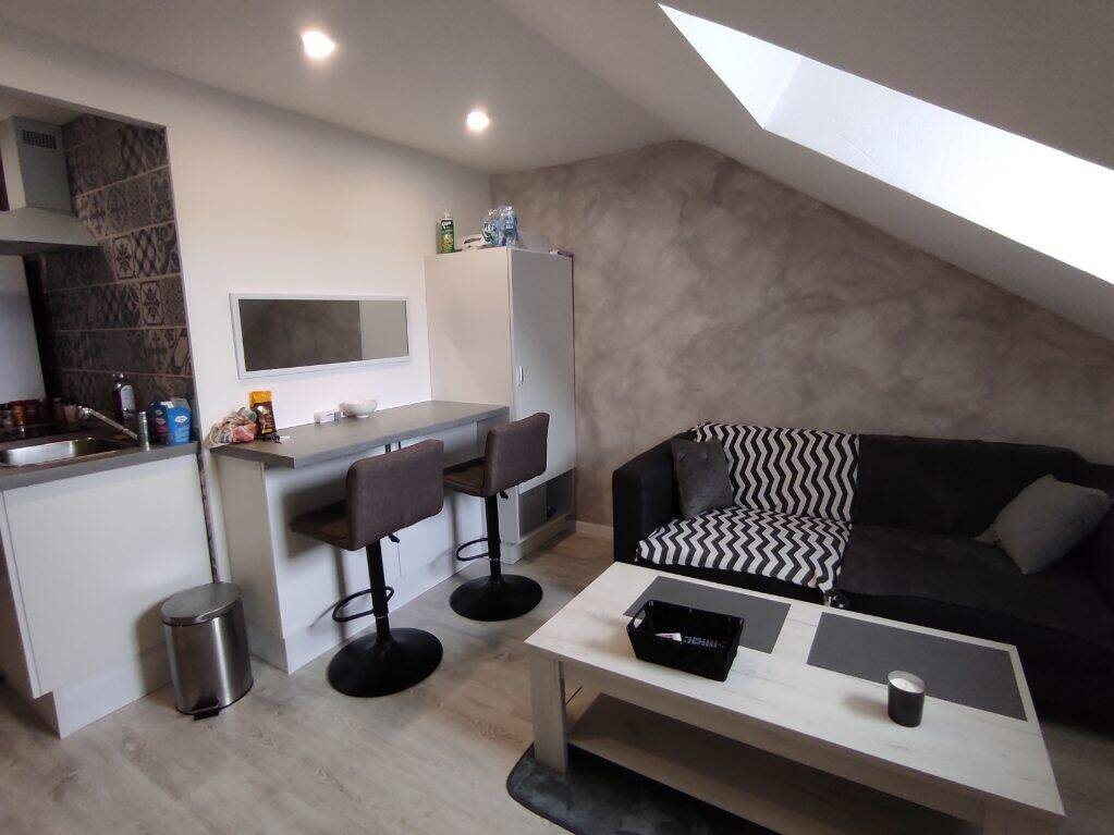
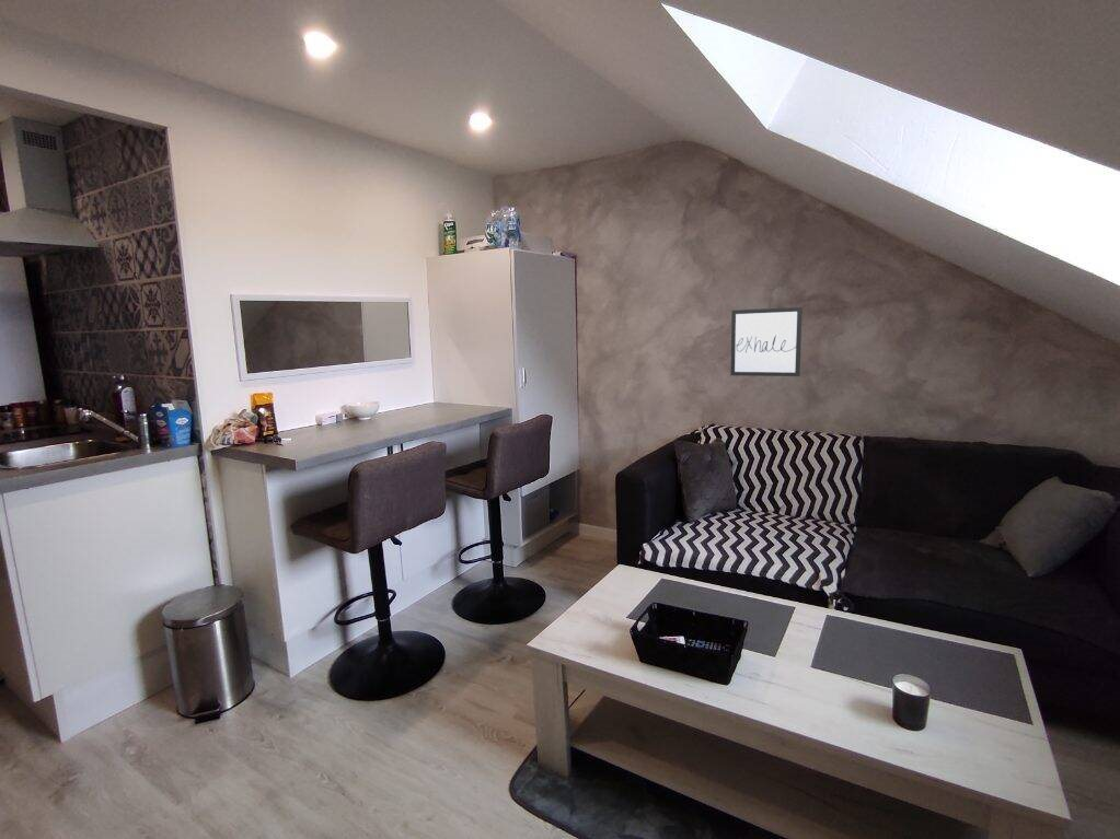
+ wall art [730,306,804,377]
